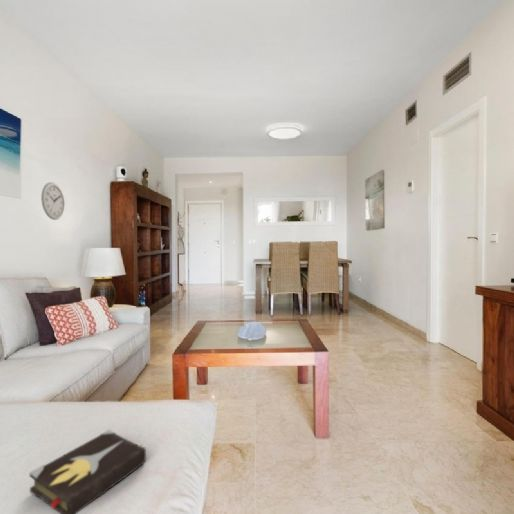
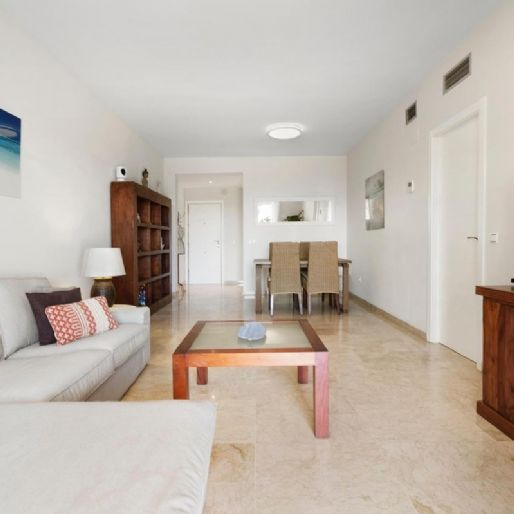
- hardback book [29,429,147,514]
- wall clock [40,181,66,221]
